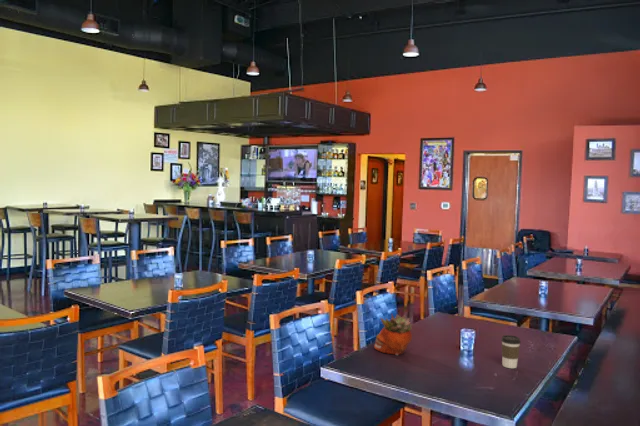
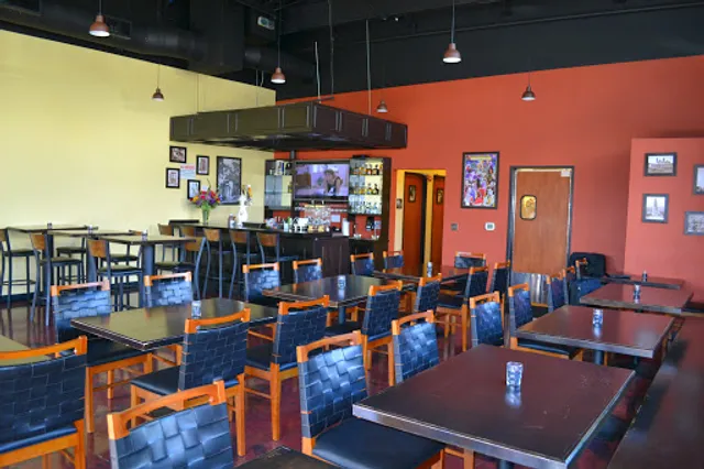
- coffee cup [500,334,522,369]
- succulent planter [373,314,414,356]
